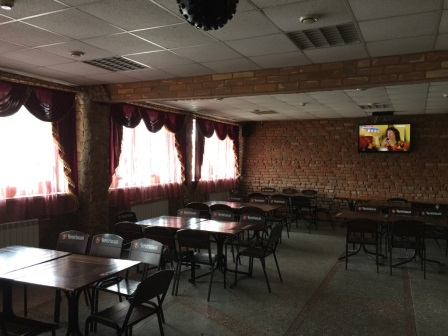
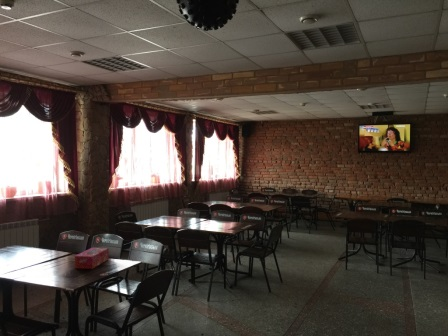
+ tissue box [74,246,110,270]
